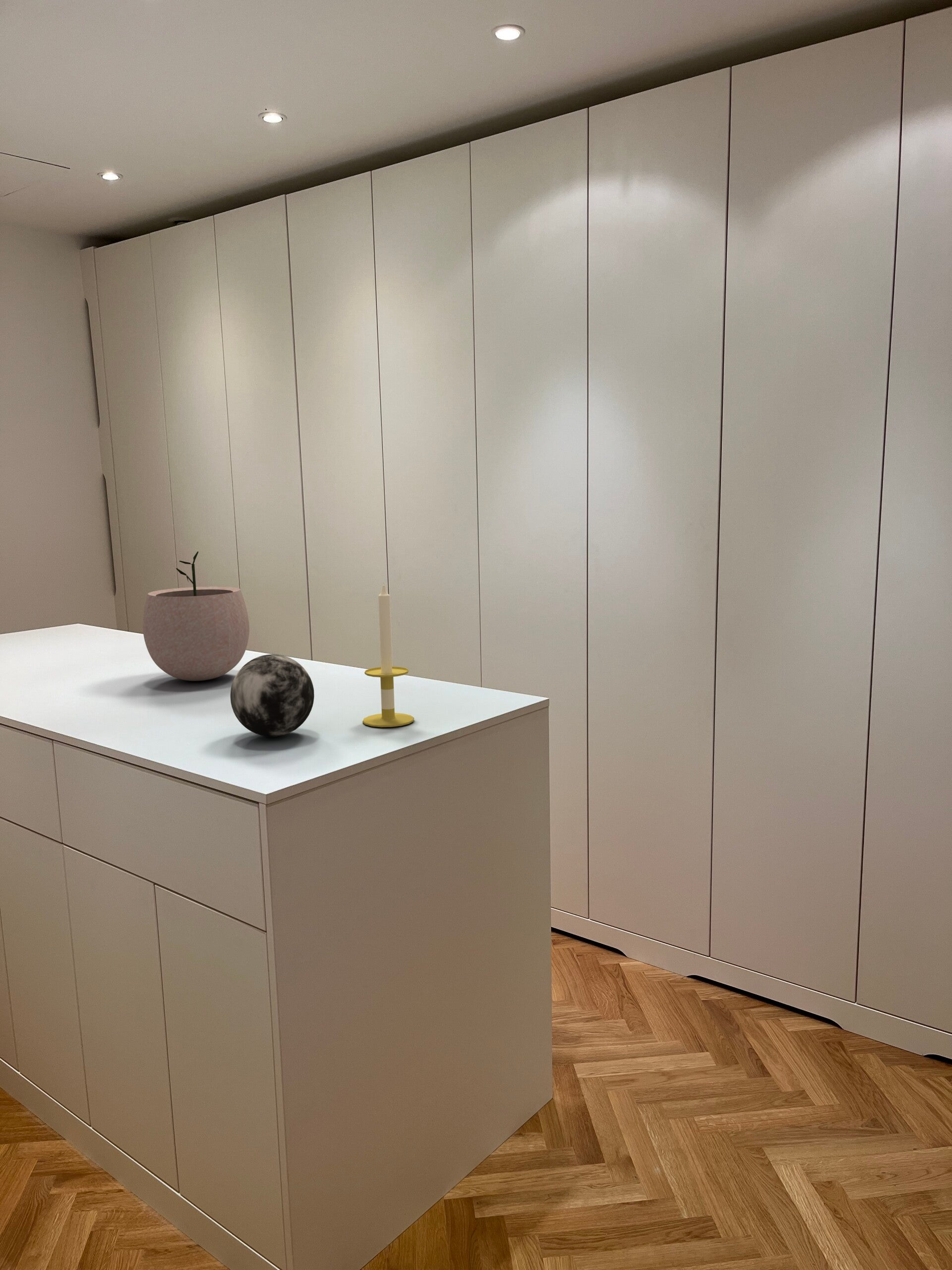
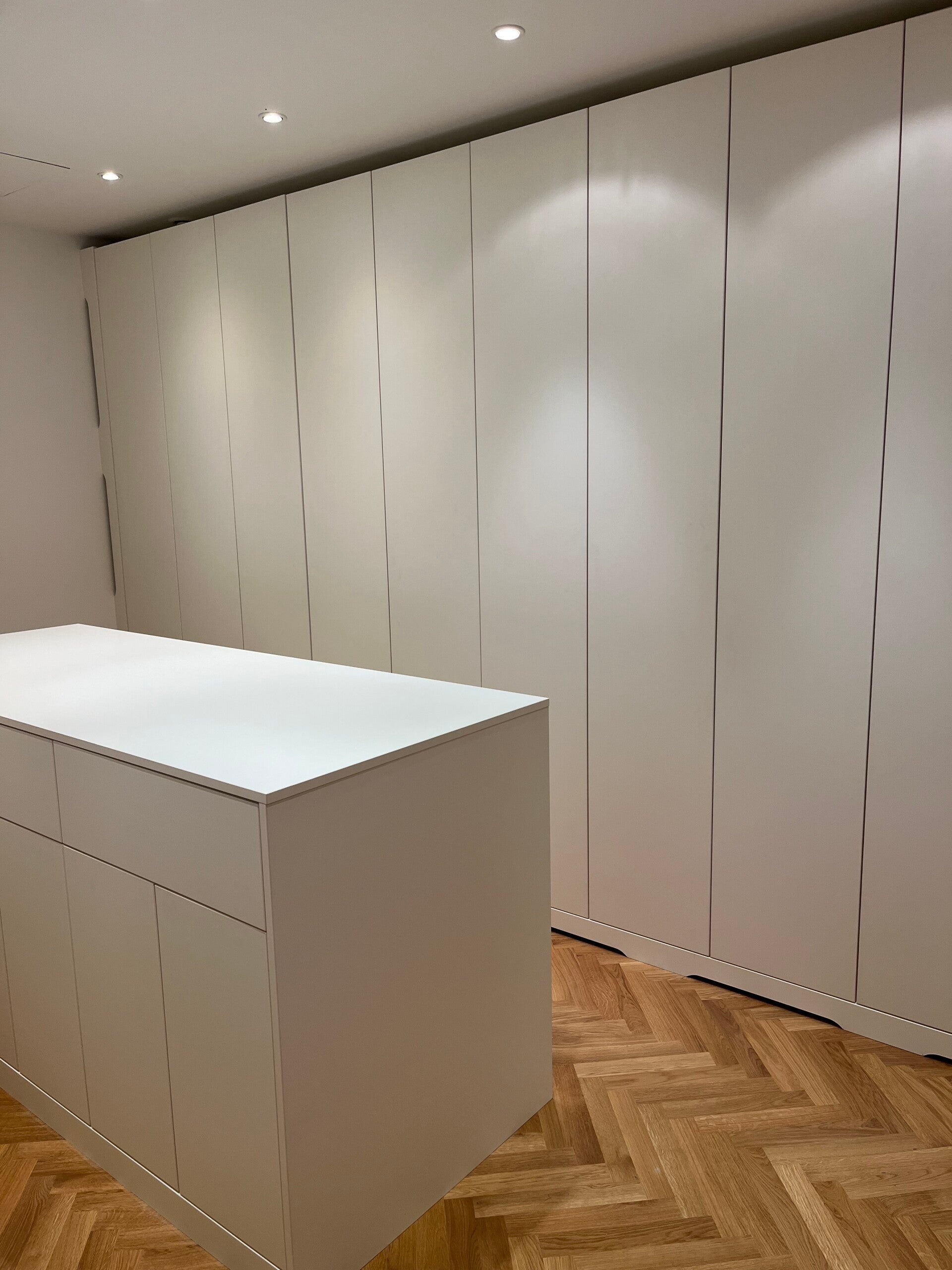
- plant pot [142,551,250,681]
- decorative orb [230,654,315,737]
- candle [362,582,415,728]
